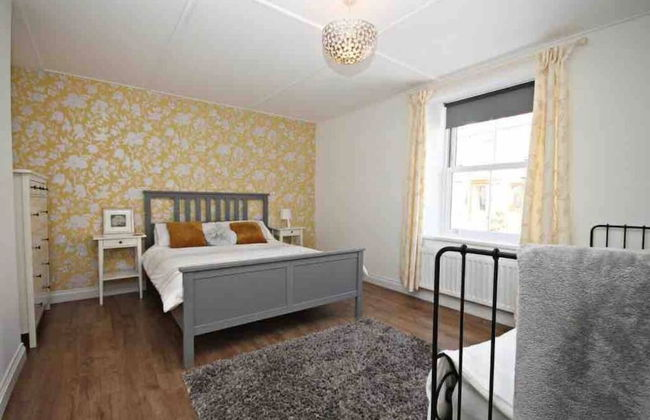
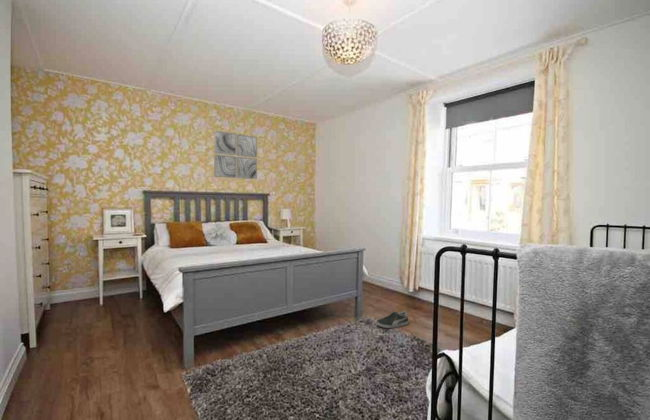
+ wall art [213,130,258,180]
+ shoe [375,310,409,329]
